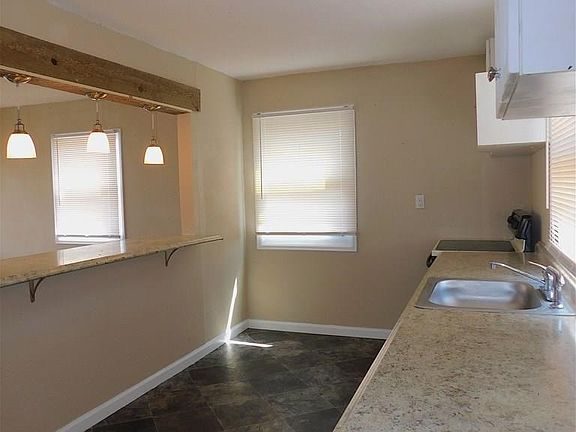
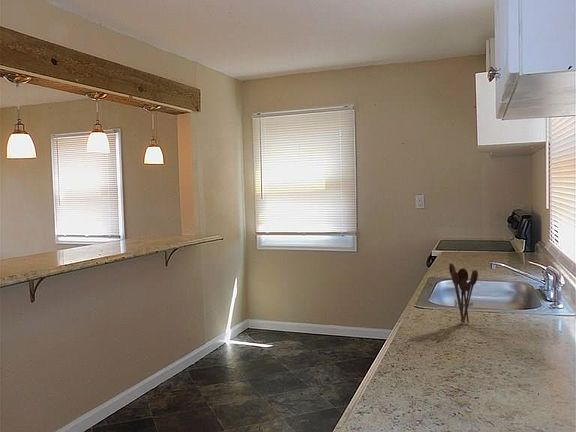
+ utensil holder [448,262,479,324]
